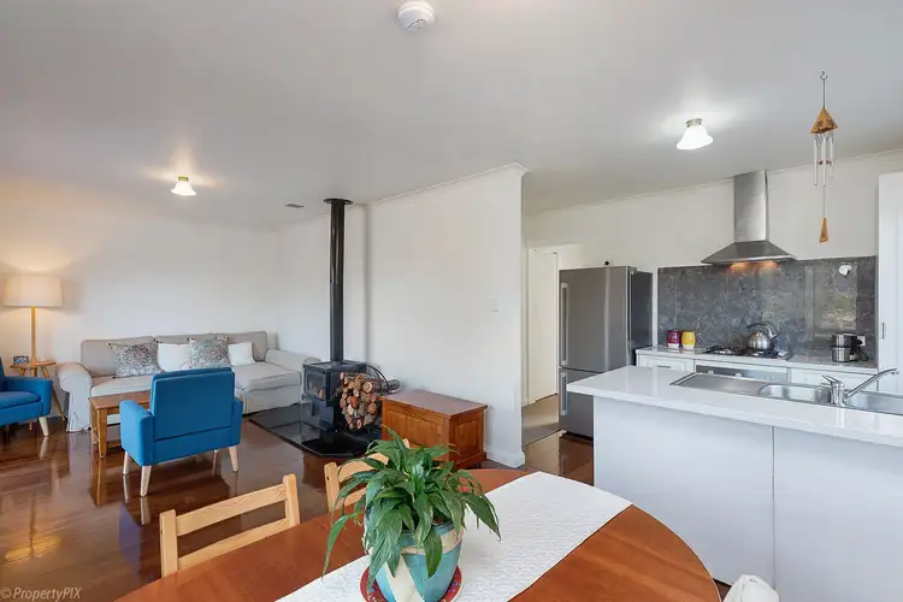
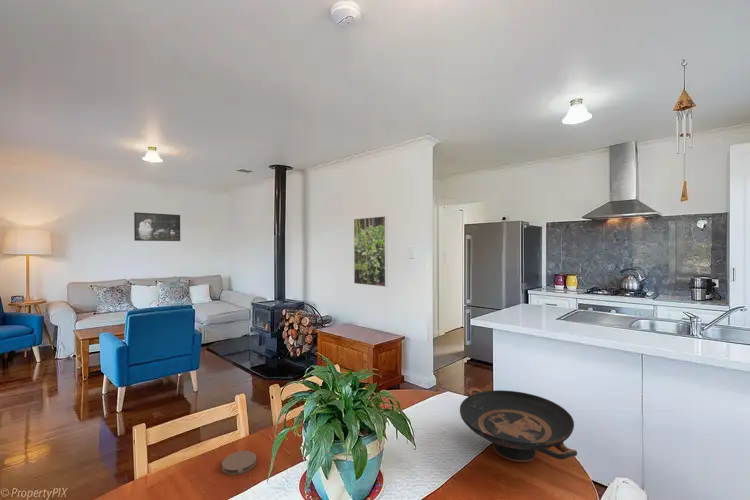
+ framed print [353,215,388,288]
+ coaster [221,450,258,476]
+ decorative bowl [459,387,578,463]
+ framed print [133,211,181,242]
